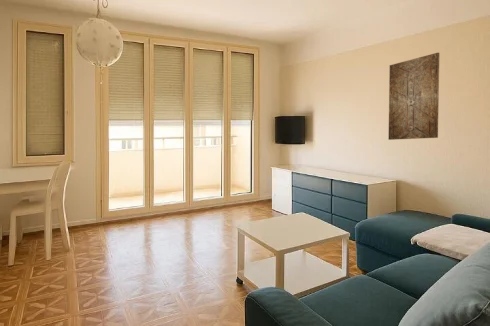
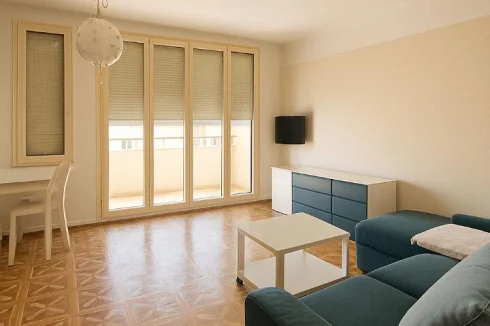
- wall art [388,52,440,141]
